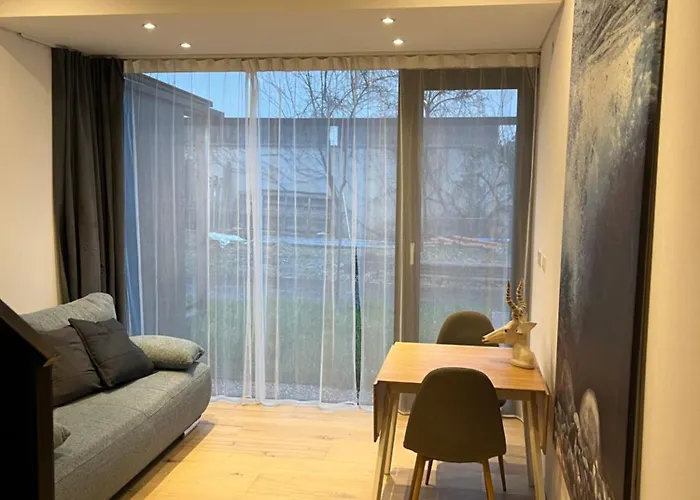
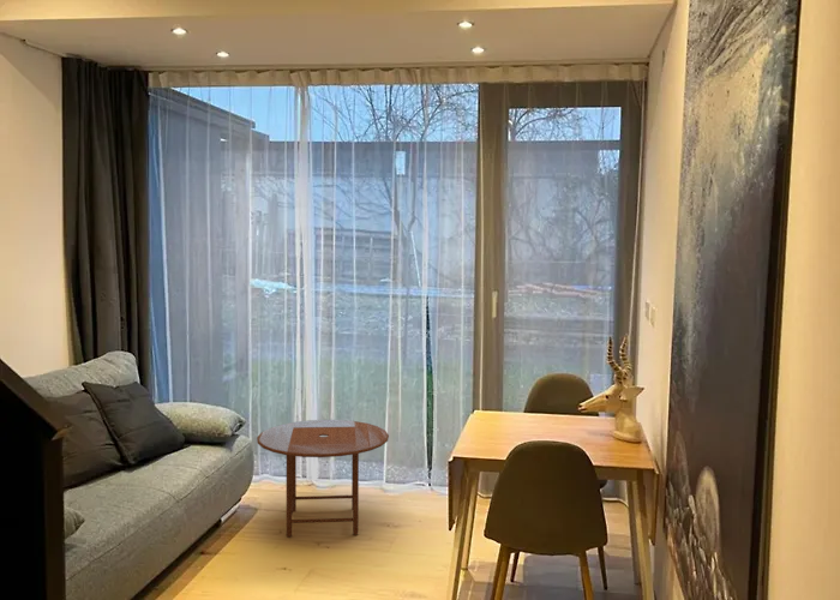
+ side table [256,419,390,538]
